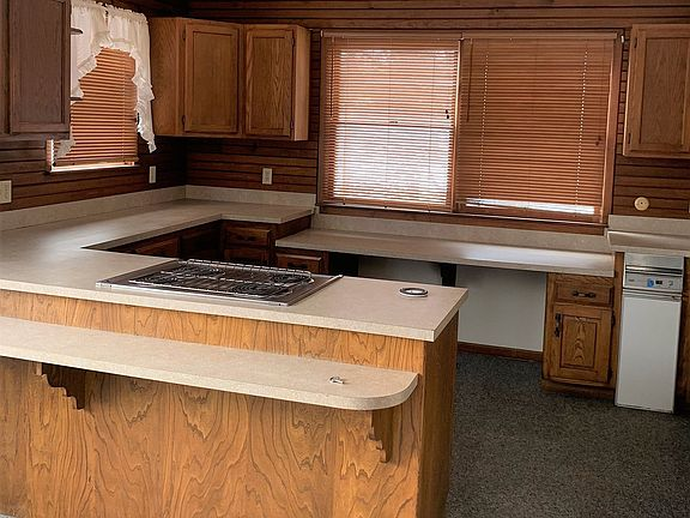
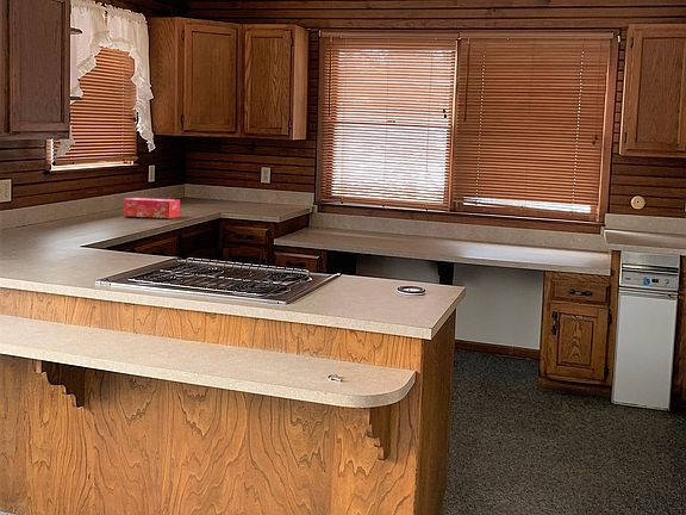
+ tissue box [123,197,181,219]
